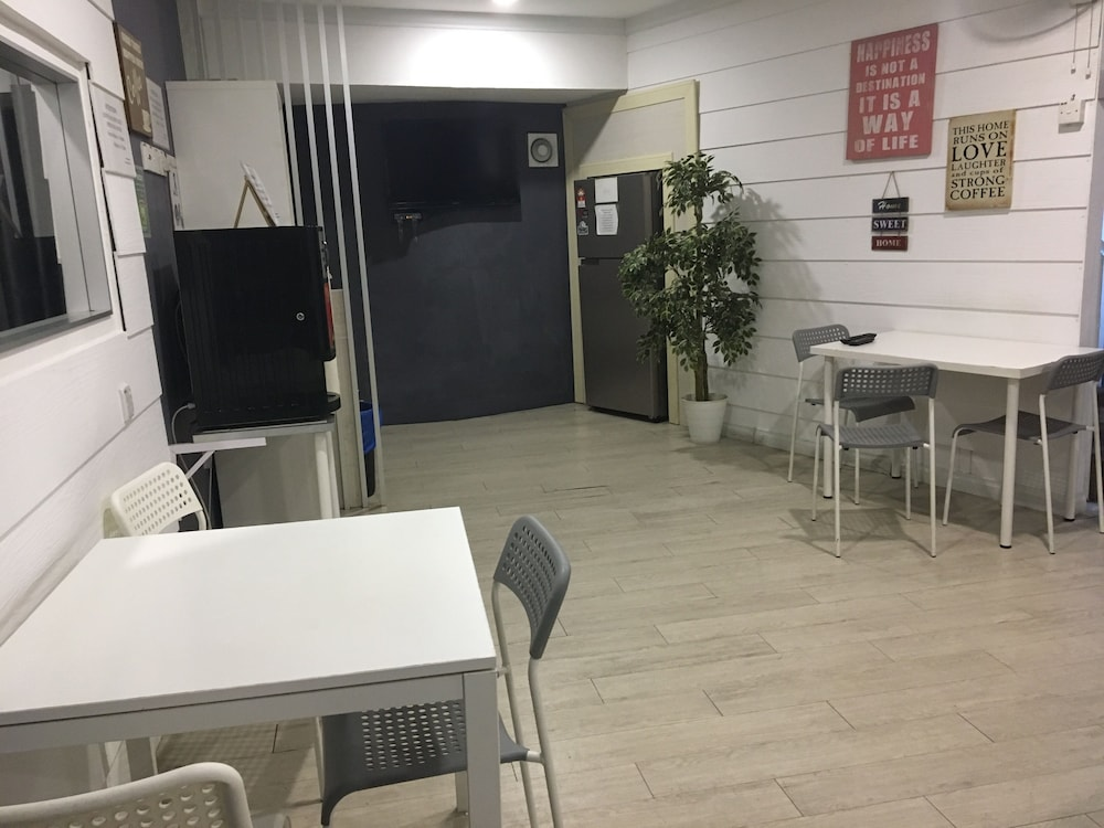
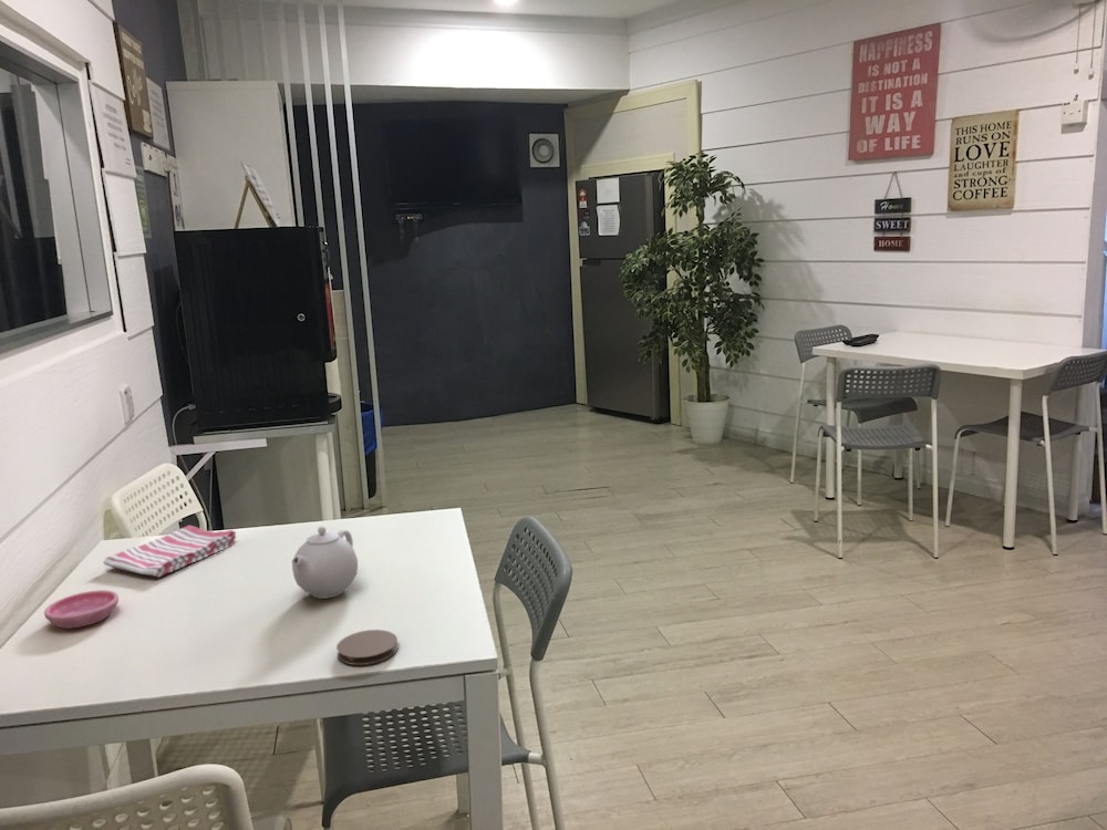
+ dish towel [102,525,237,578]
+ teapot [291,526,359,600]
+ coaster [335,629,399,666]
+ saucer [43,589,120,630]
